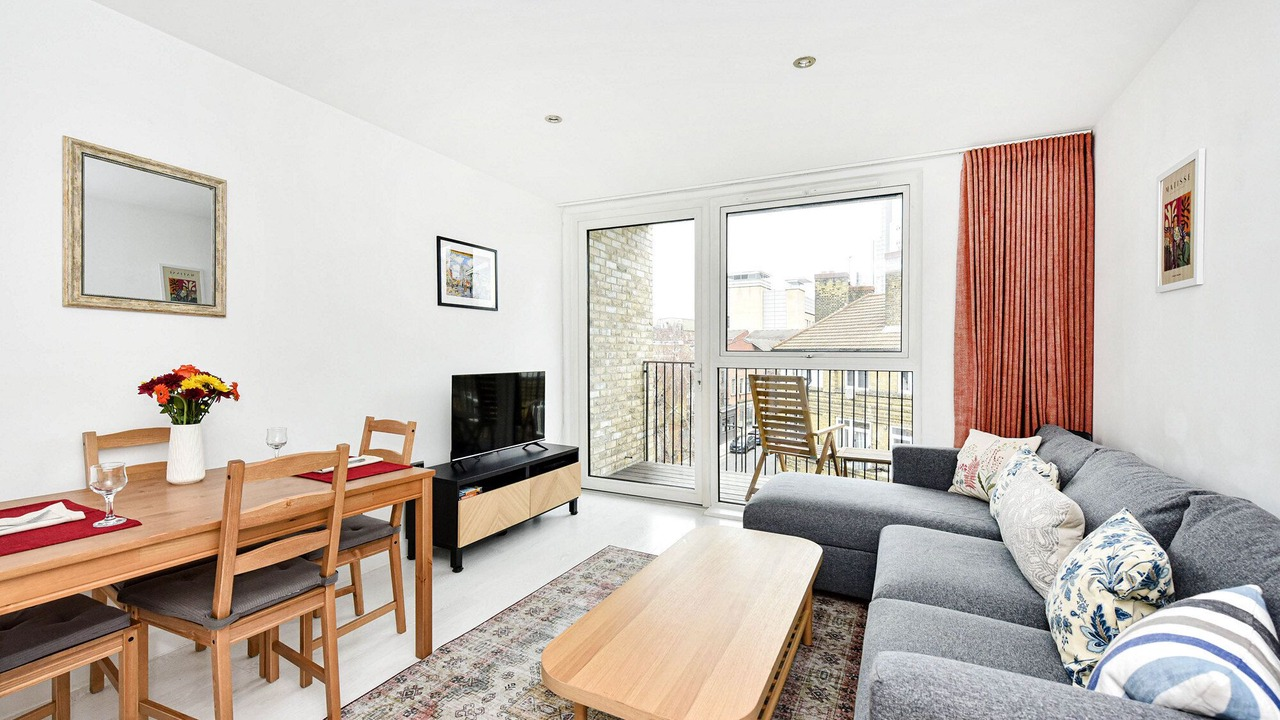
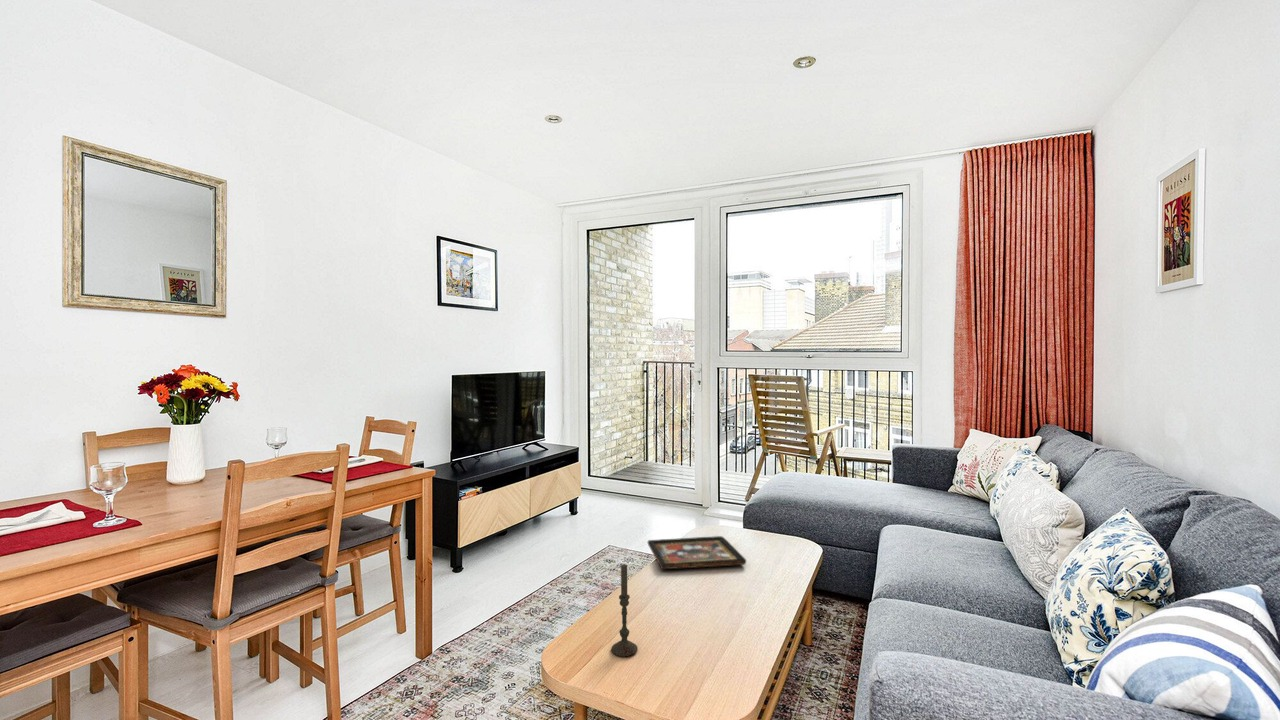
+ candle [610,563,639,658]
+ decorative tray [647,535,747,570]
